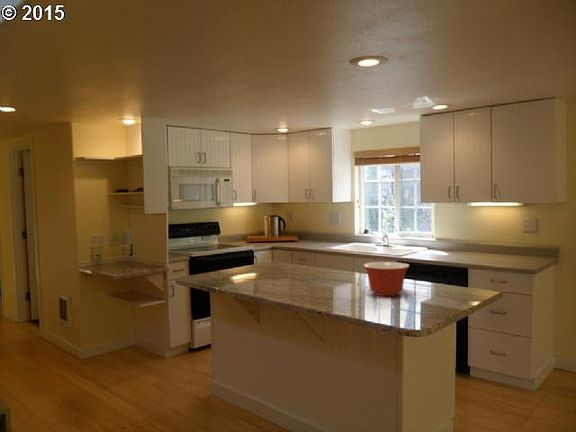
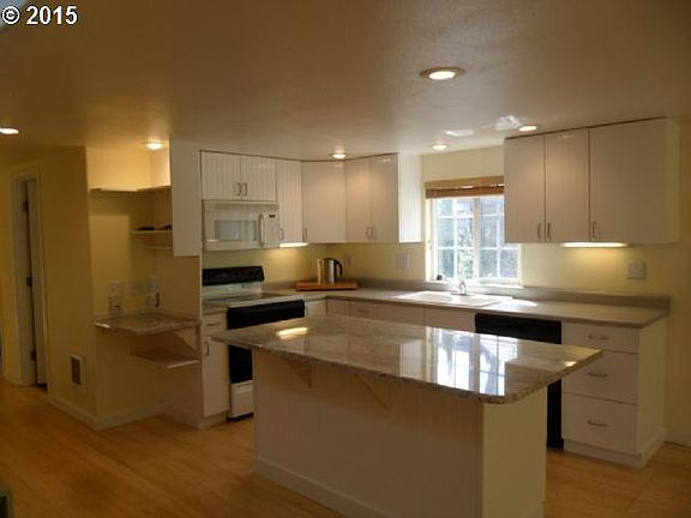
- mixing bowl [362,261,410,297]
